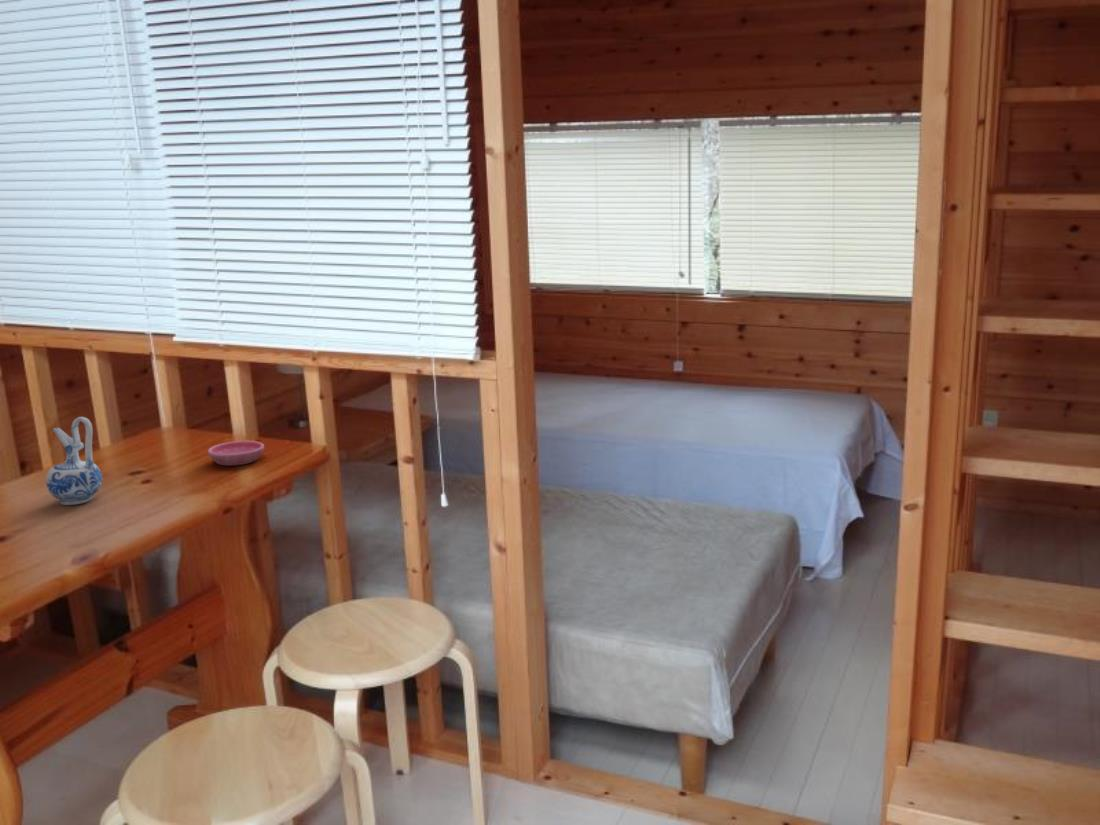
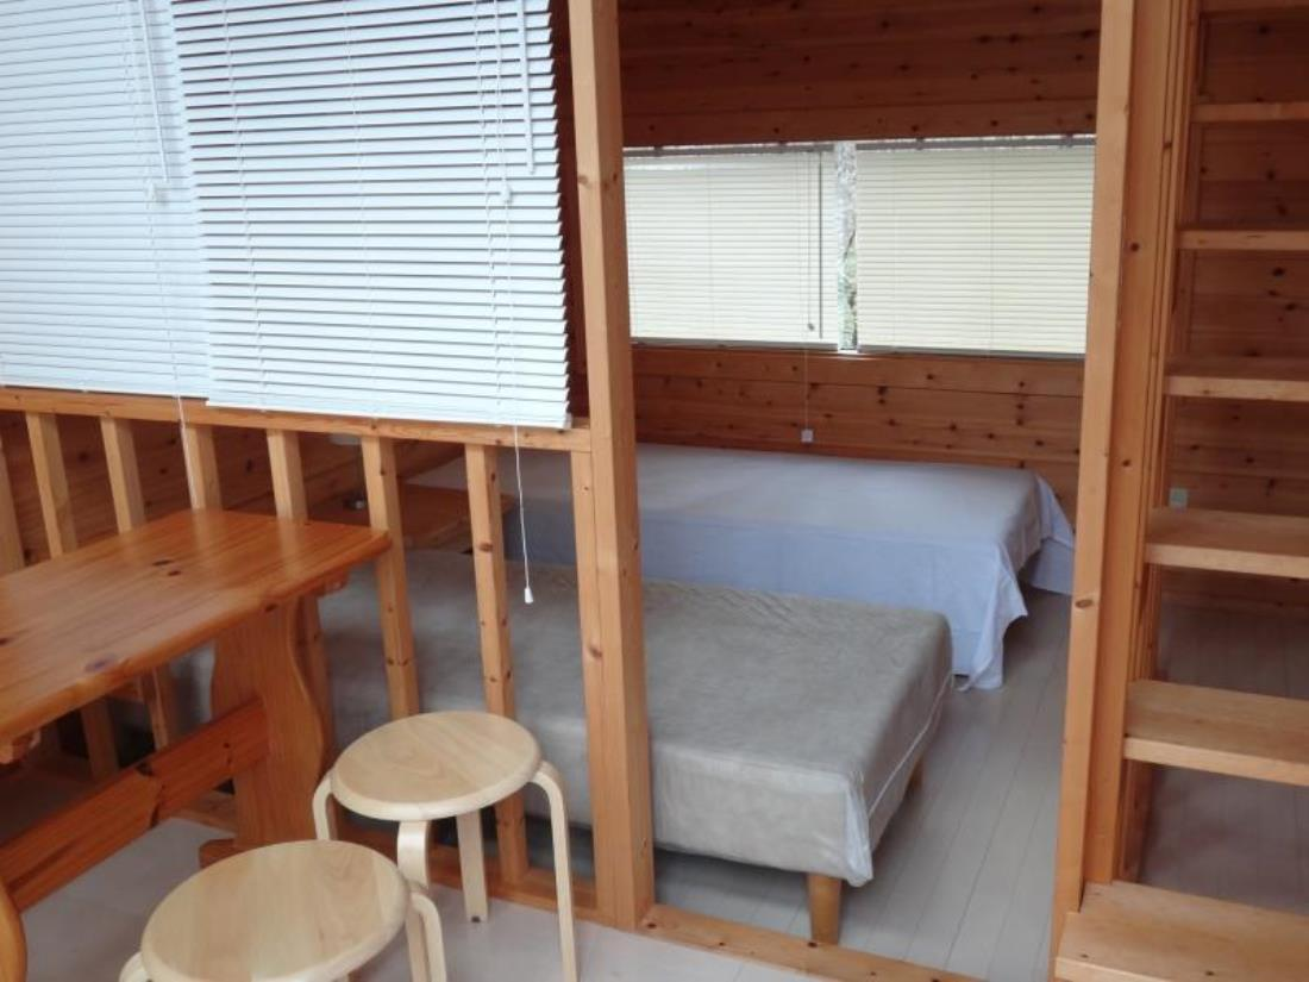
- saucer [207,440,265,466]
- ceramic pitcher [45,416,103,506]
